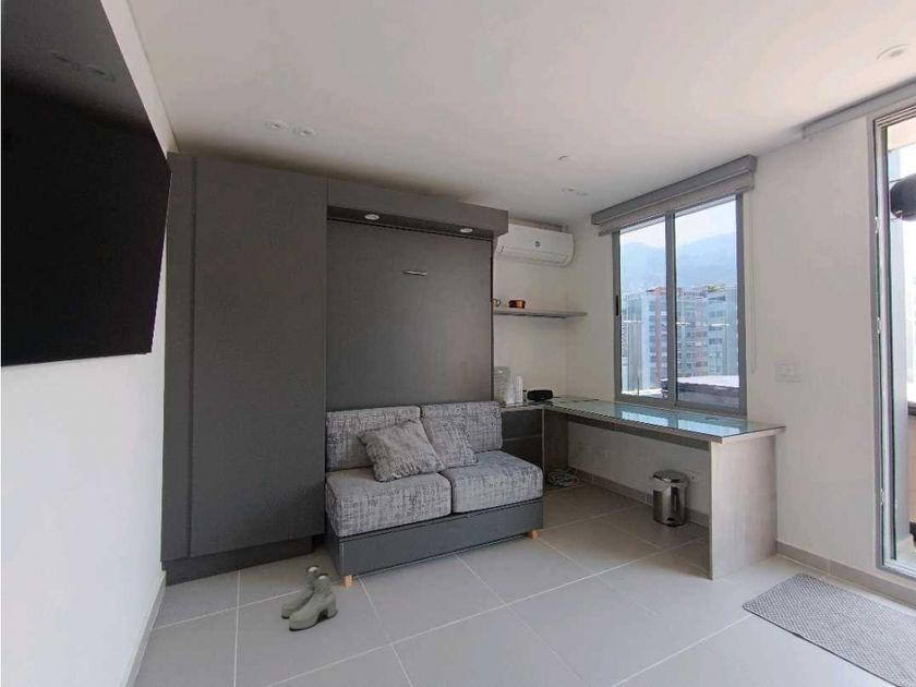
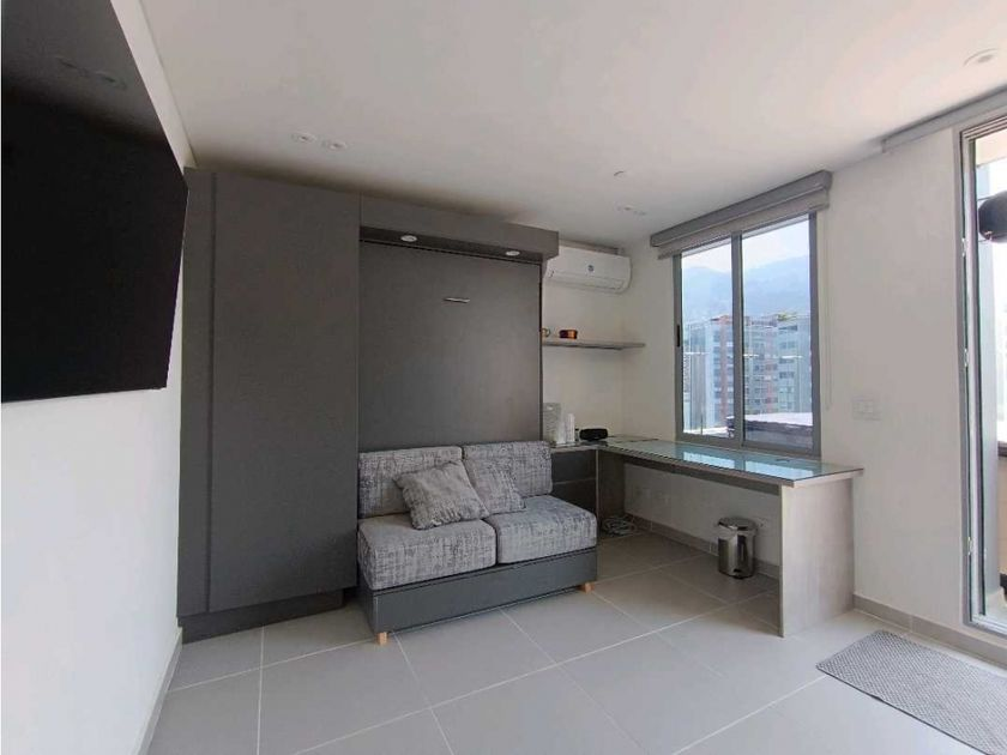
- boots [280,564,337,630]
